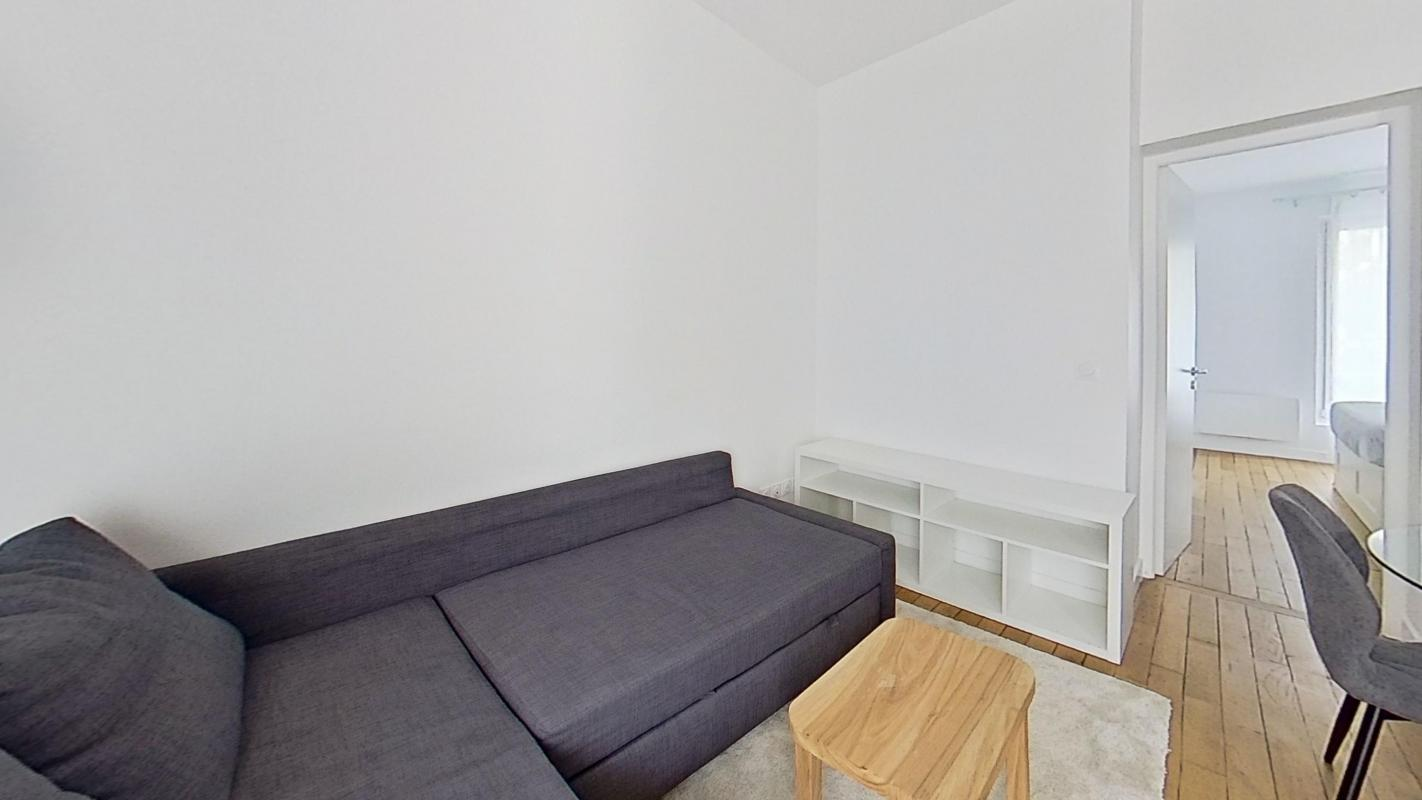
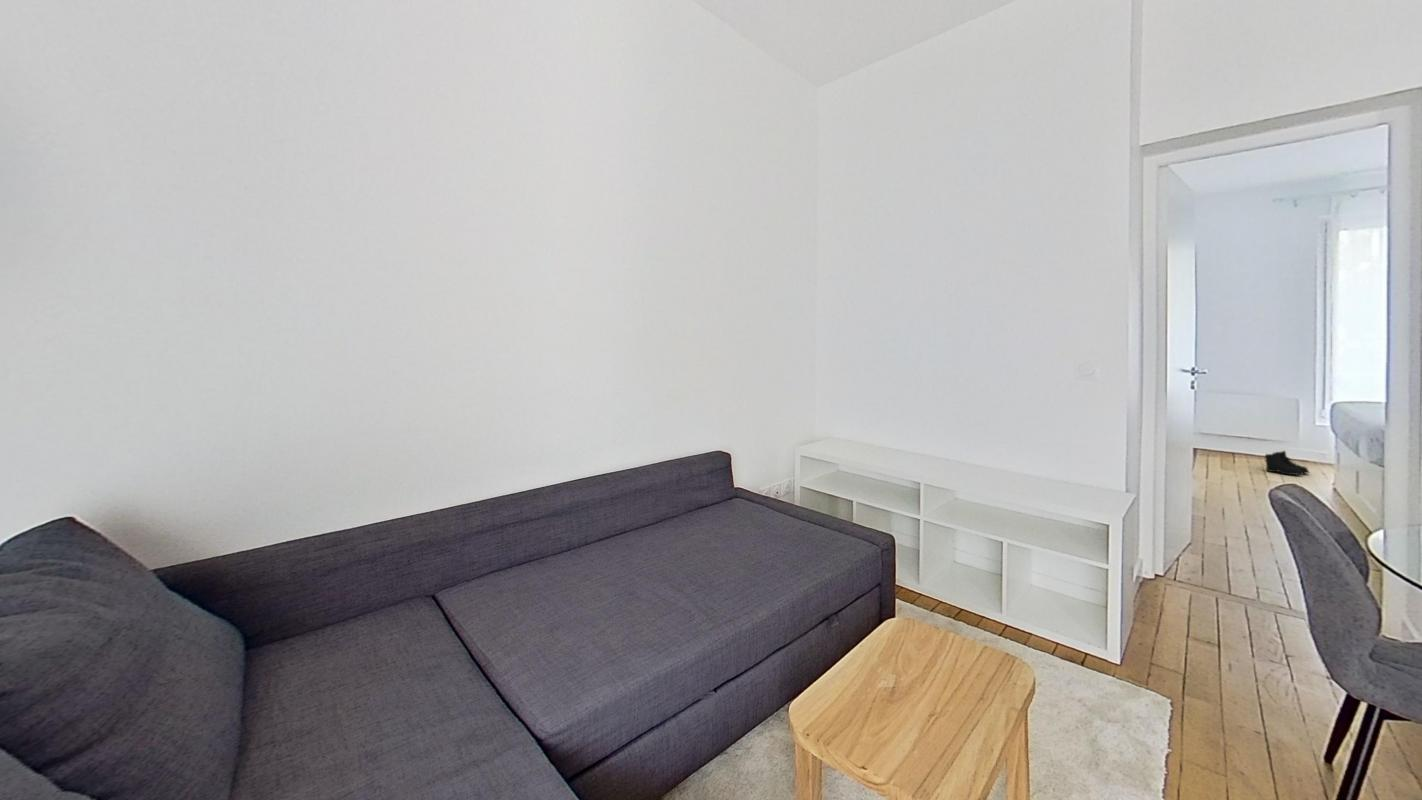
+ boots [1263,450,1310,476]
